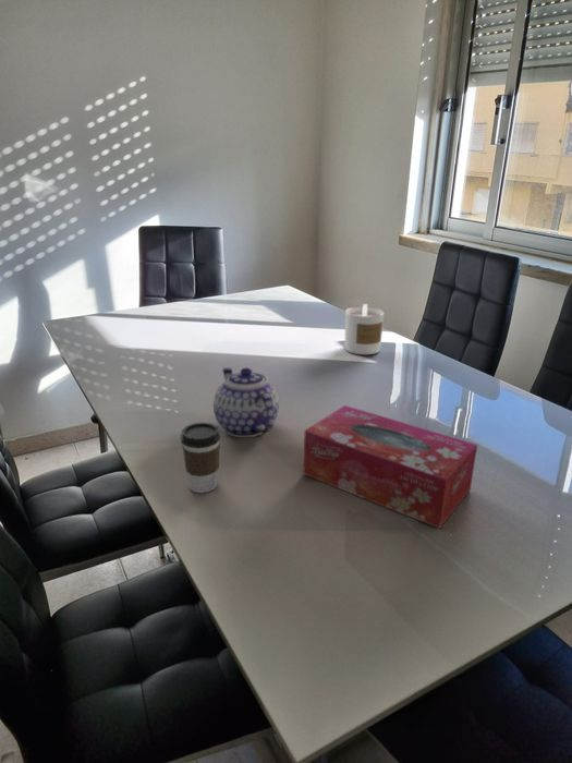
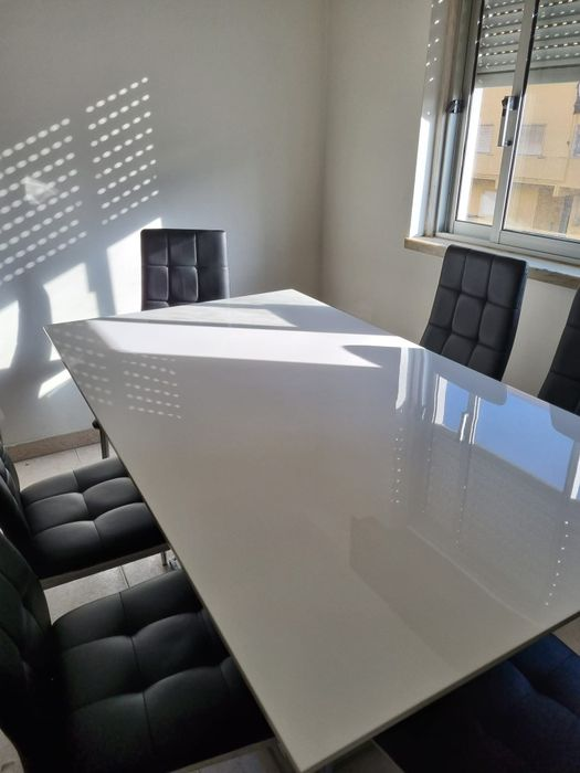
- coffee cup [180,422,221,494]
- candle [343,303,386,355]
- teapot [212,366,280,438]
- tissue box [303,404,478,530]
